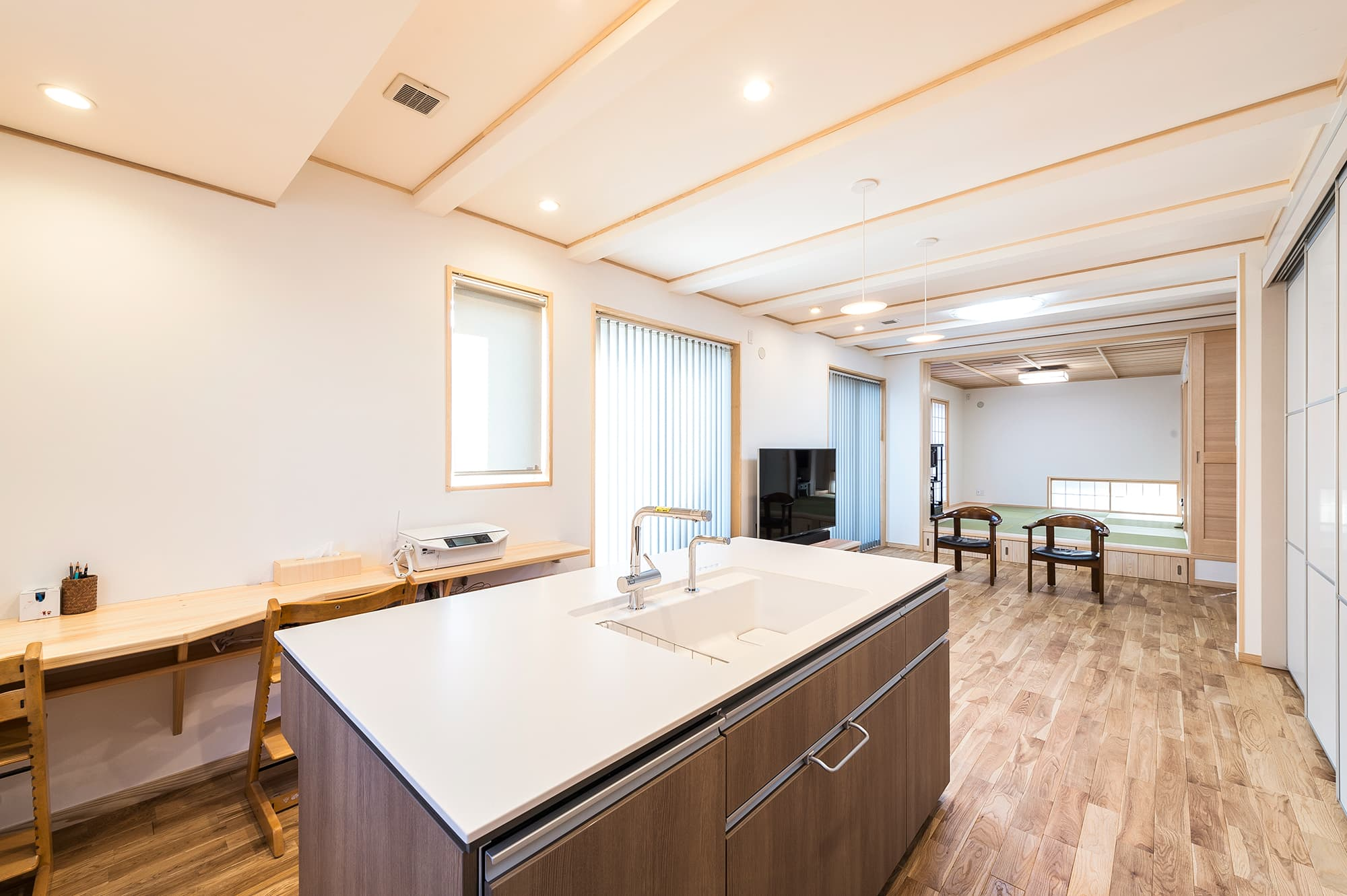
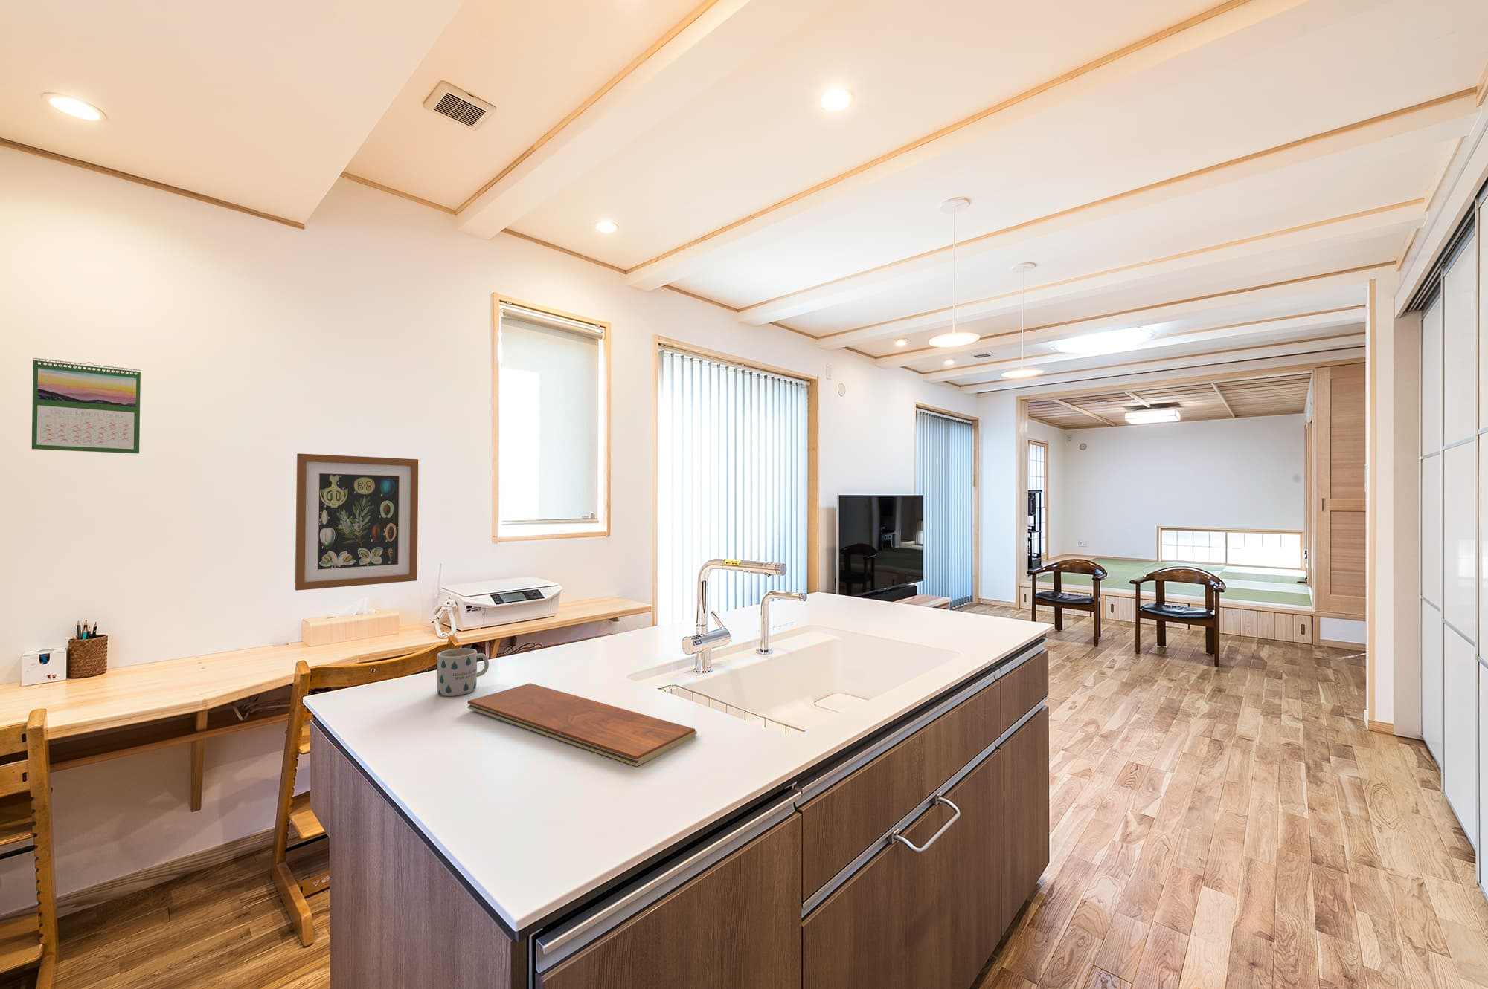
+ chopping board [467,683,698,767]
+ calendar [31,358,141,455]
+ wall art [294,453,420,592]
+ mug [436,648,489,696]
